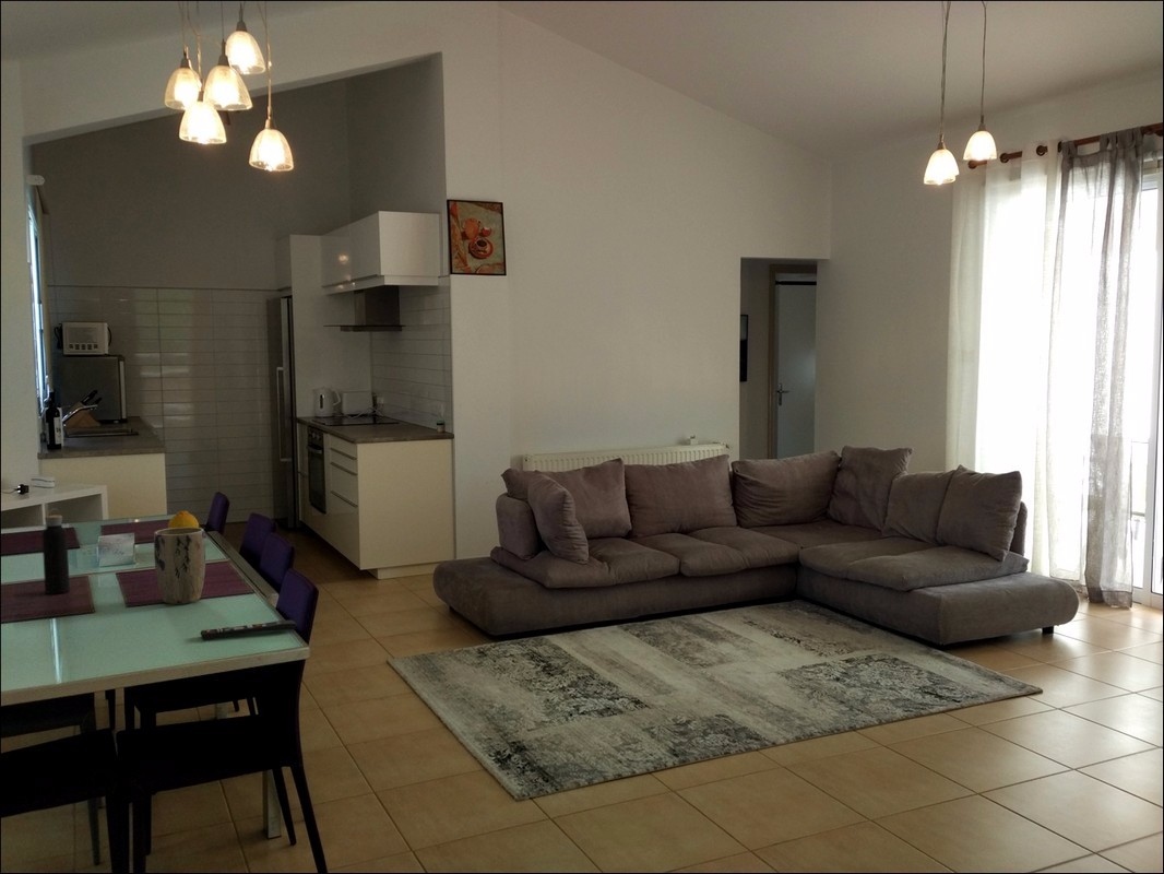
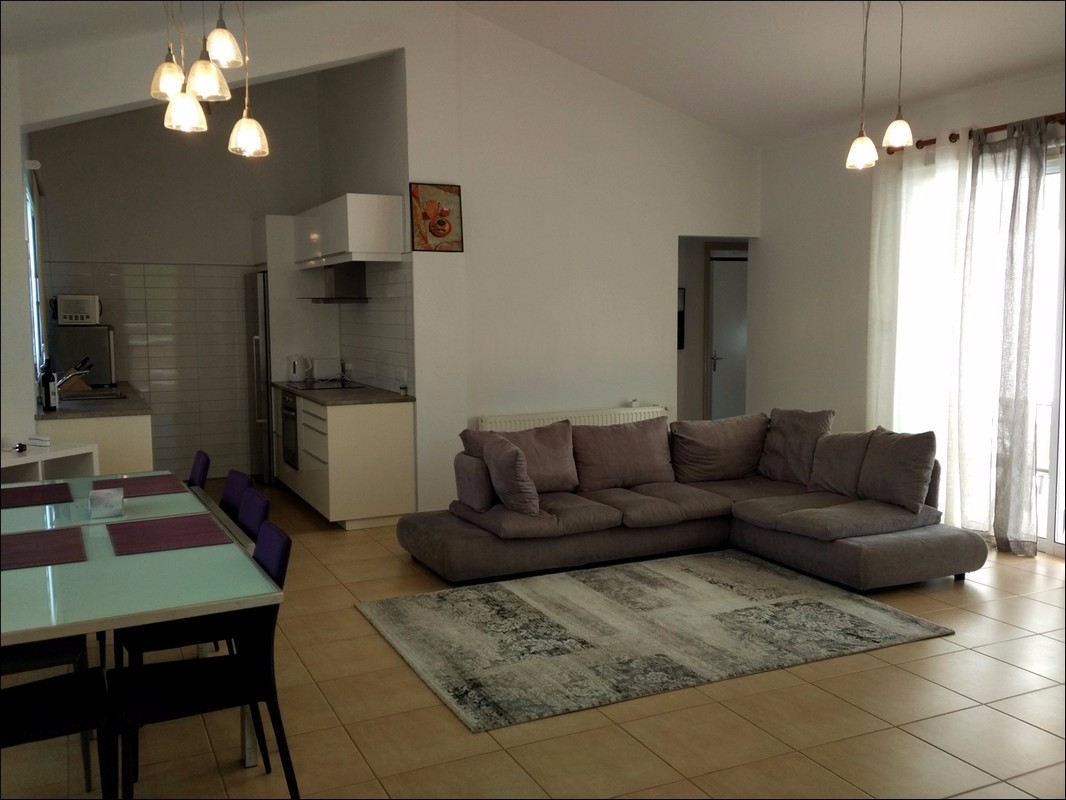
- fruit [167,510,200,529]
- remote control [199,619,298,640]
- plant pot [153,527,206,605]
- water bottle [41,507,71,594]
